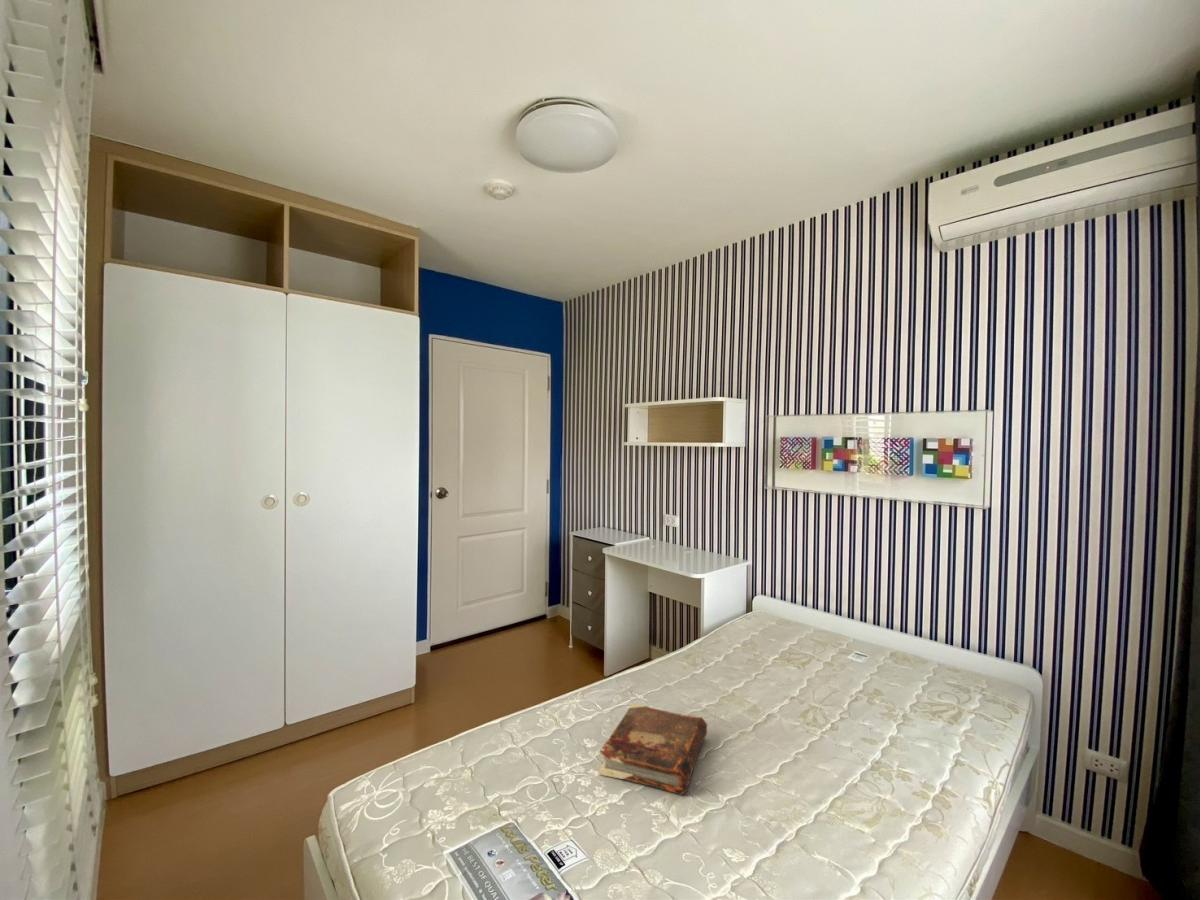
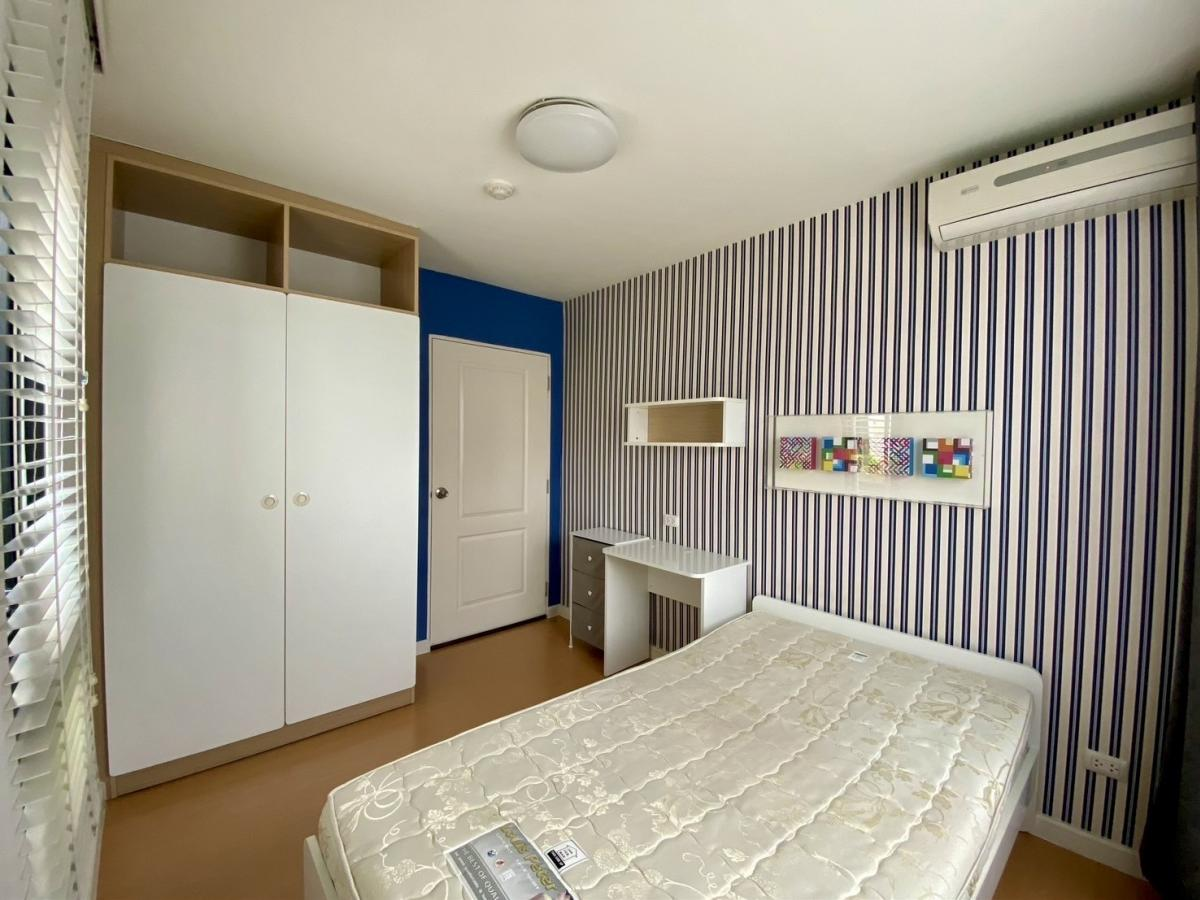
- book [598,702,708,796]
